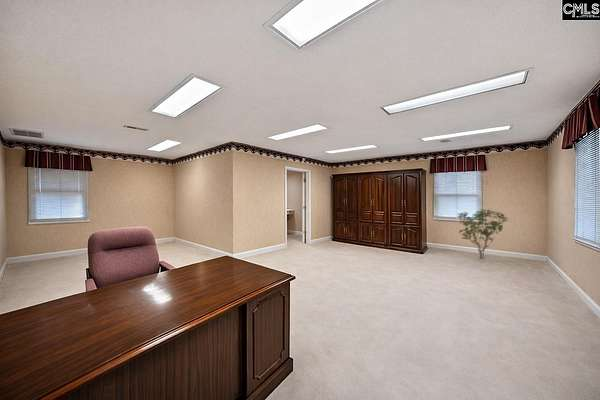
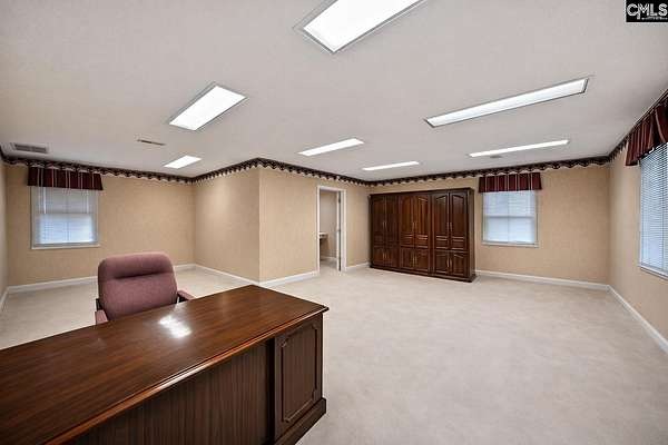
- shrub [456,208,509,259]
